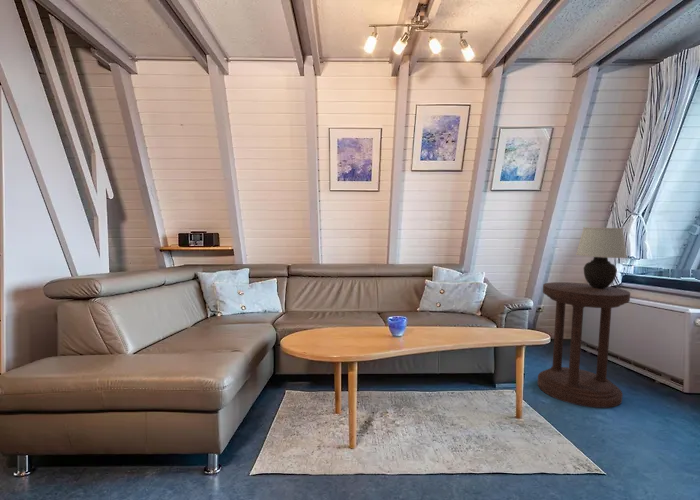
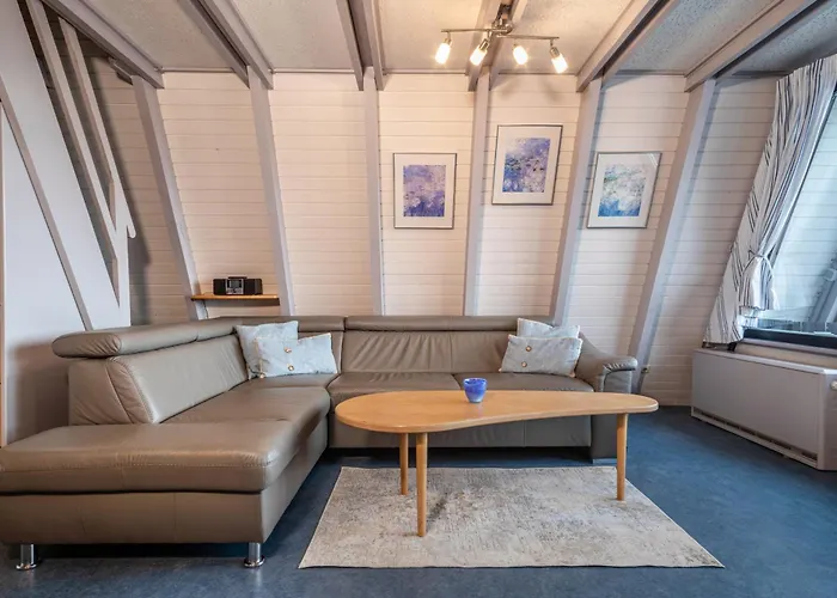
- table lamp [575,226,628,288]
- side table [536,281,631,409]
